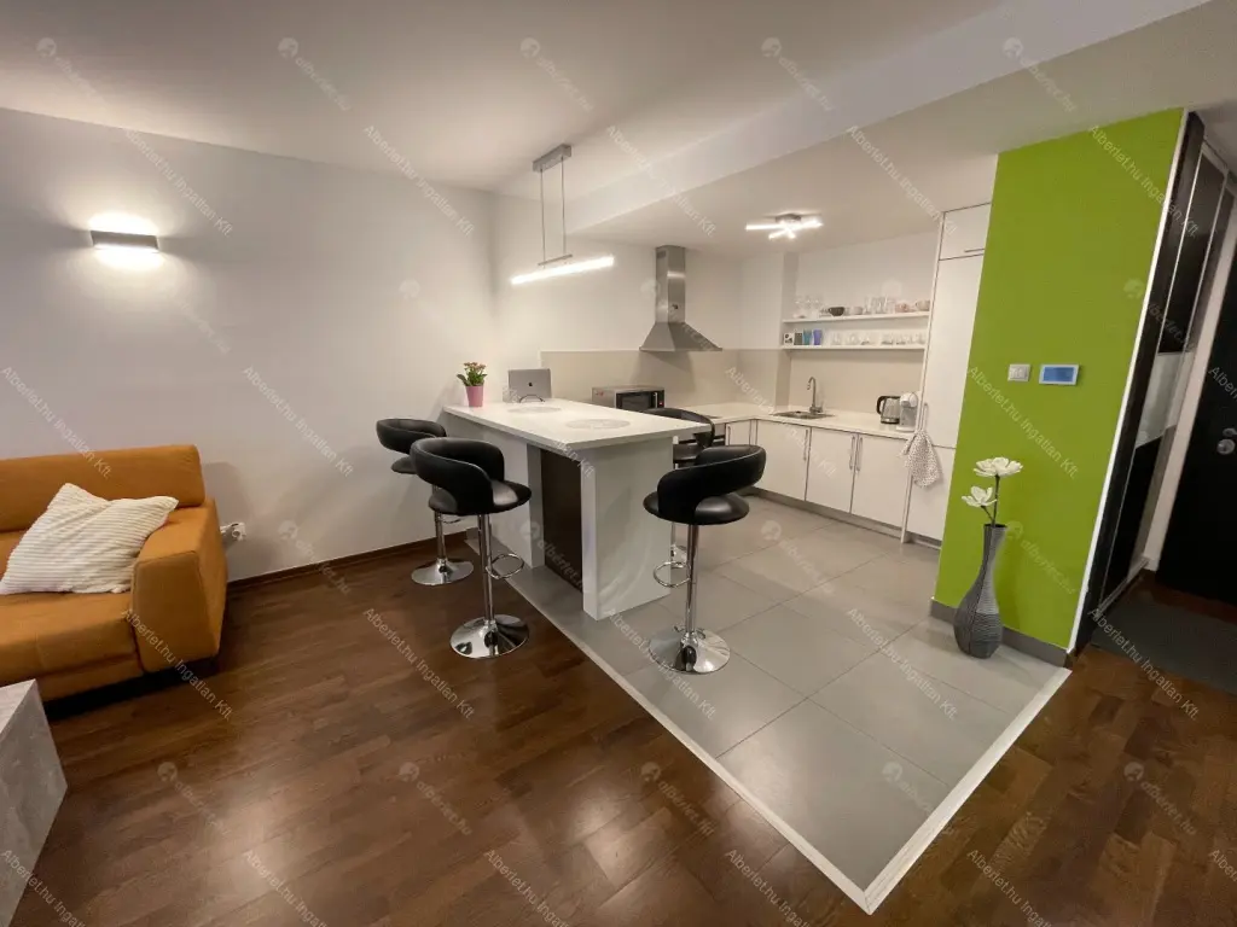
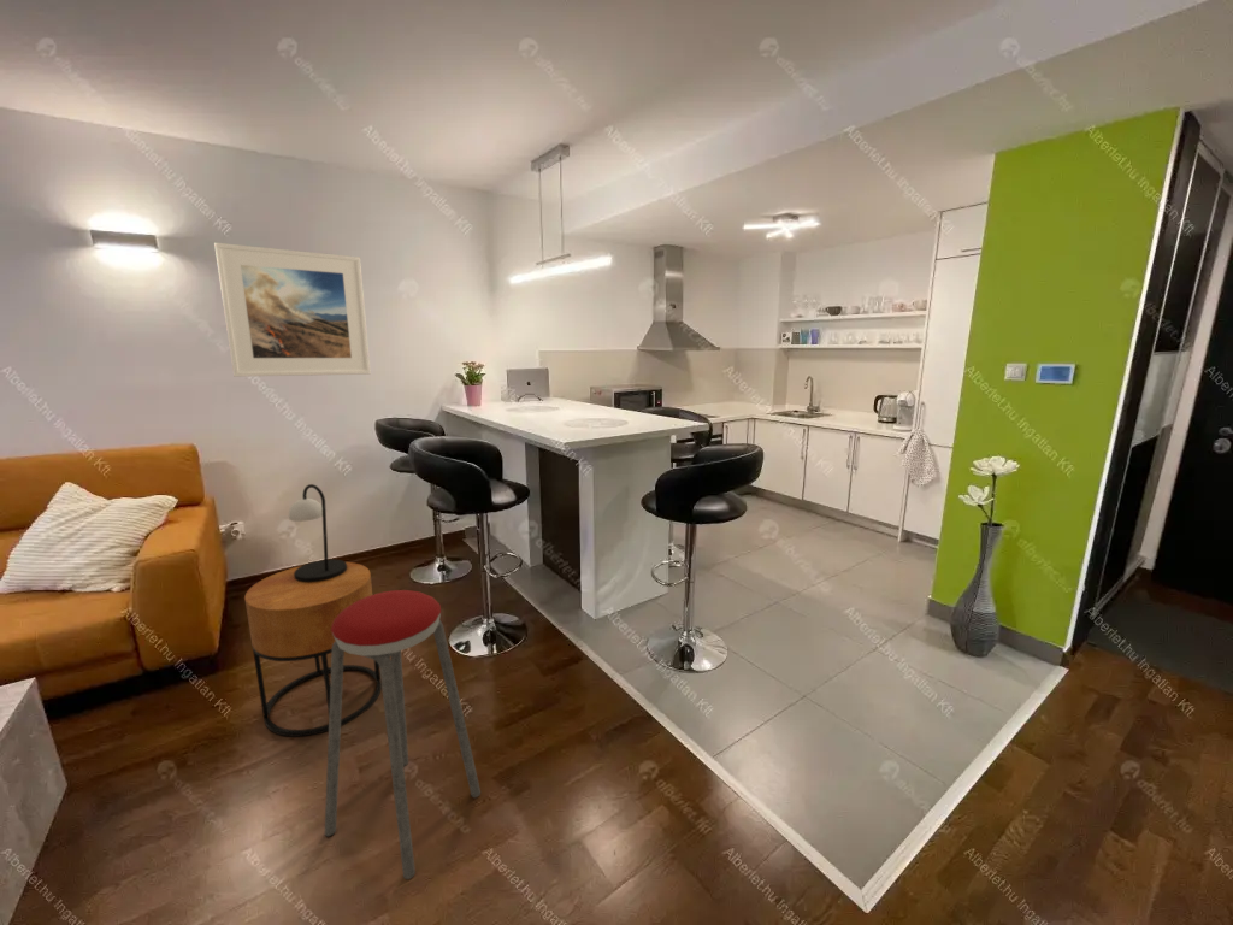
+ side table [243,561,382,738]
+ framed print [213,242,372,378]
+ table lamp [288,483,347,582]
+ music stool [324,589,482,880]
